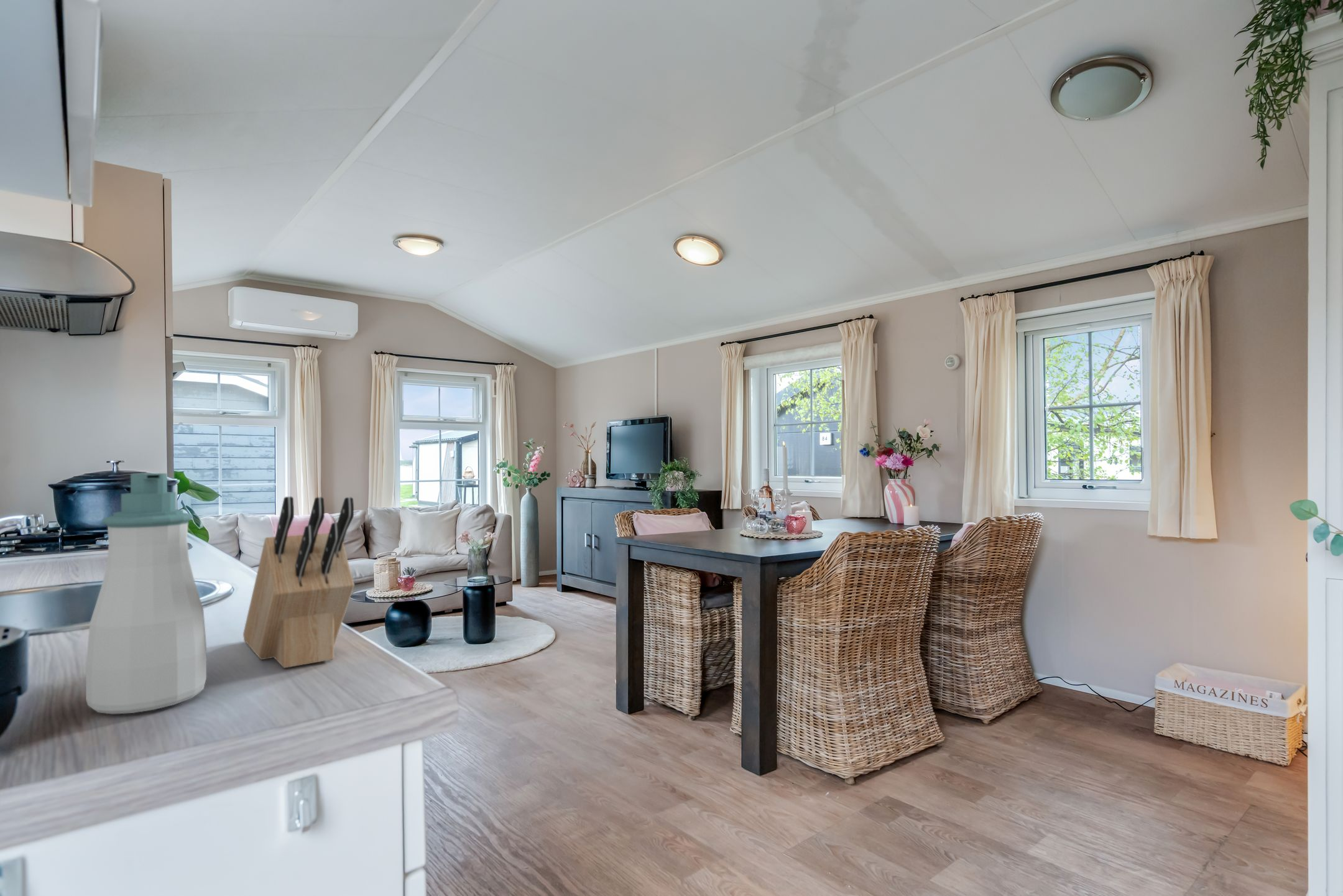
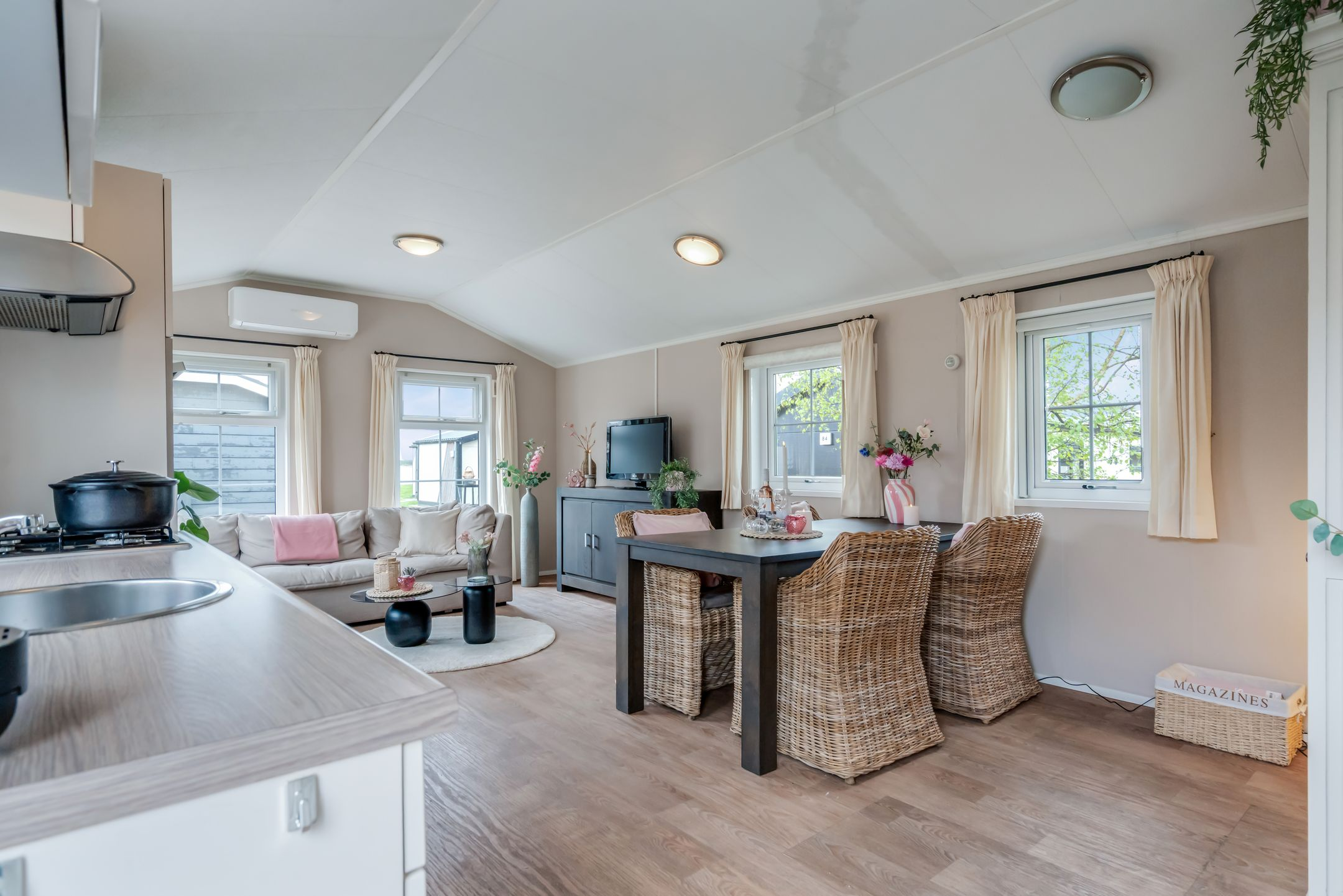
- soap bottle [85,473,207,714]
- knife block [242,496,355,669]
